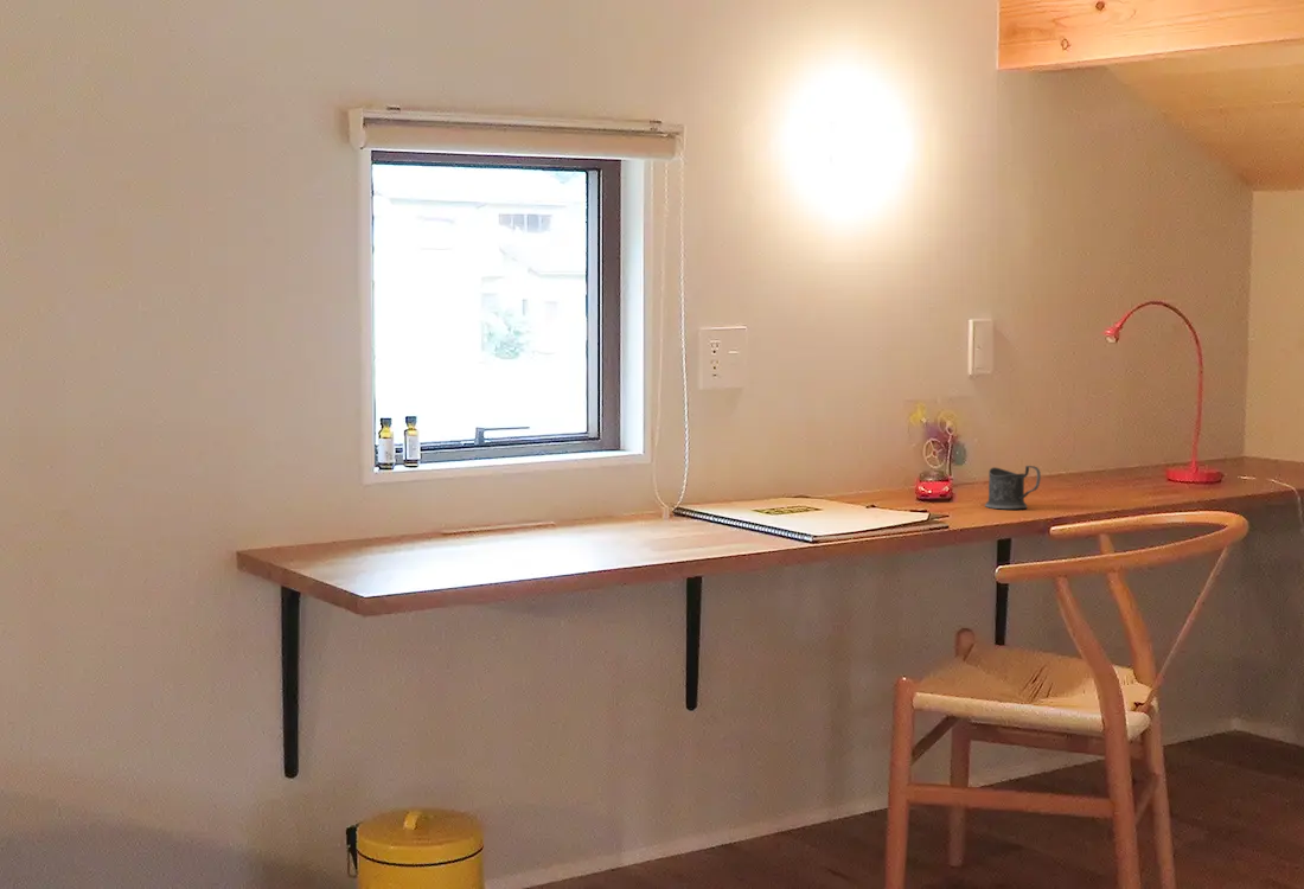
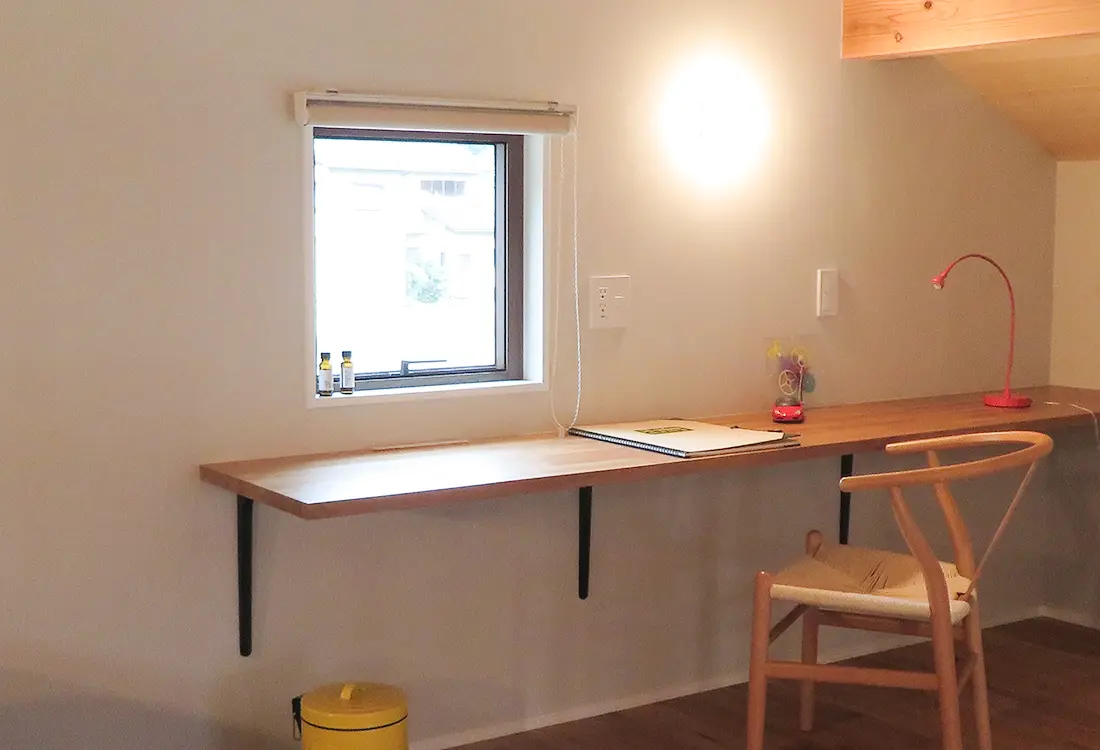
- mug [984,465,1042,510]
